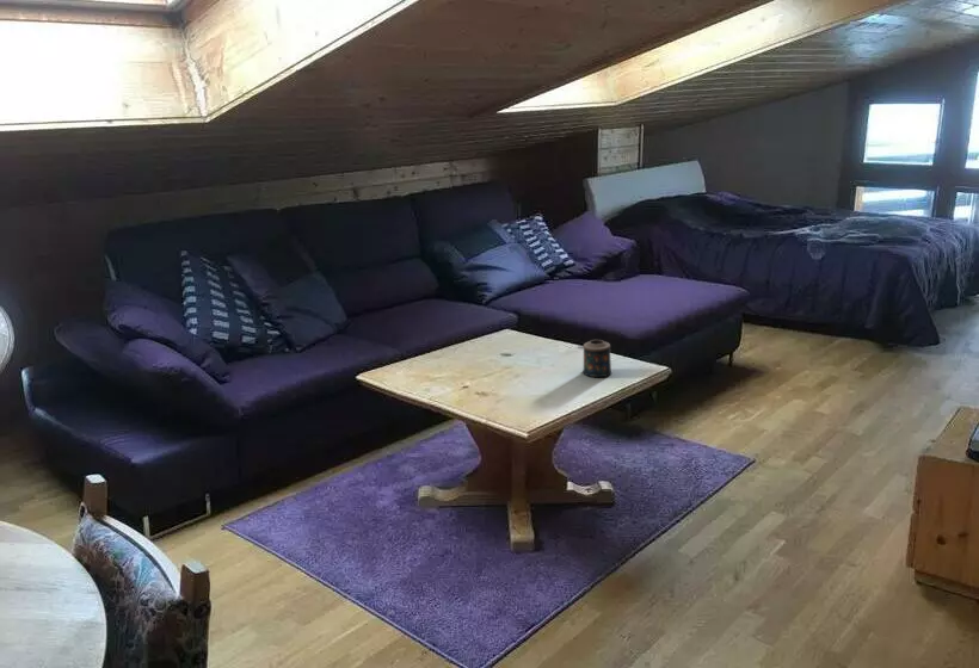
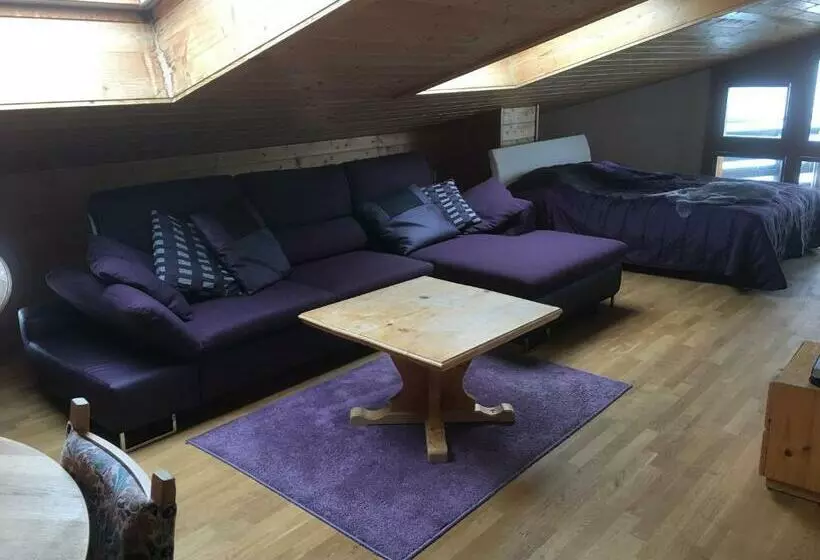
- candle [581,339,612,378]
